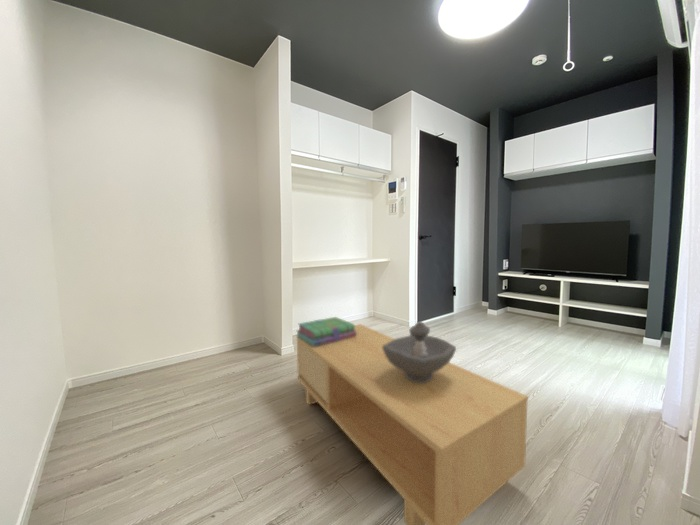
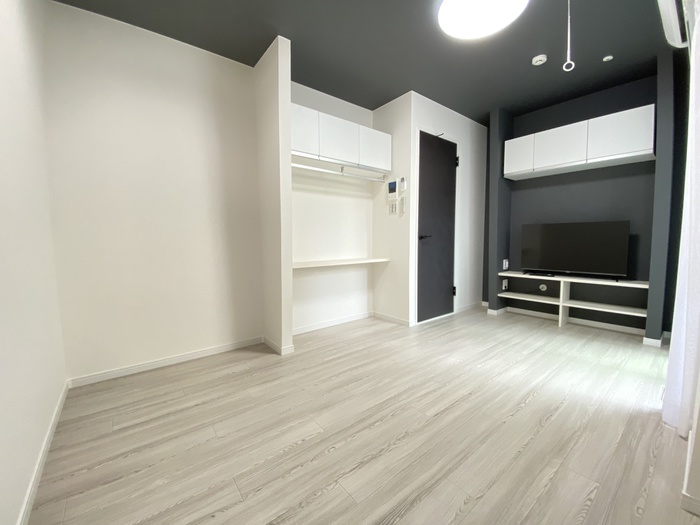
- coffee table [296,323,529,525]
- stack of books [296,316,357,347]
- decorative bowl [382,320,457,383]
